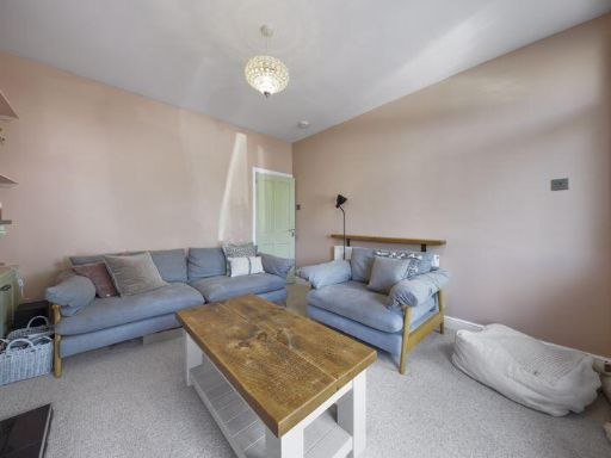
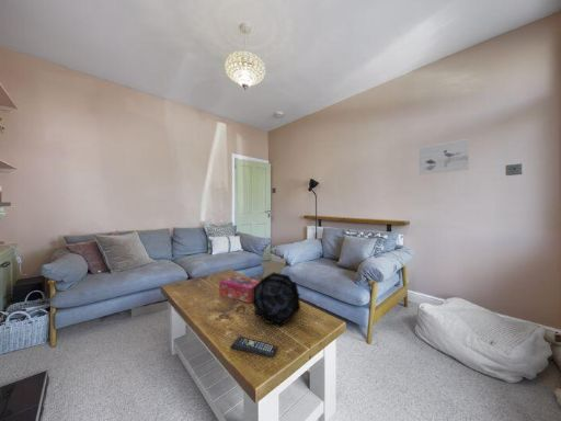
+ remote control [229,335,278,359]
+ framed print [417,138,470,175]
+ tissue box [218,274,261,304]
+ decorative orb [251,271,302,328]
